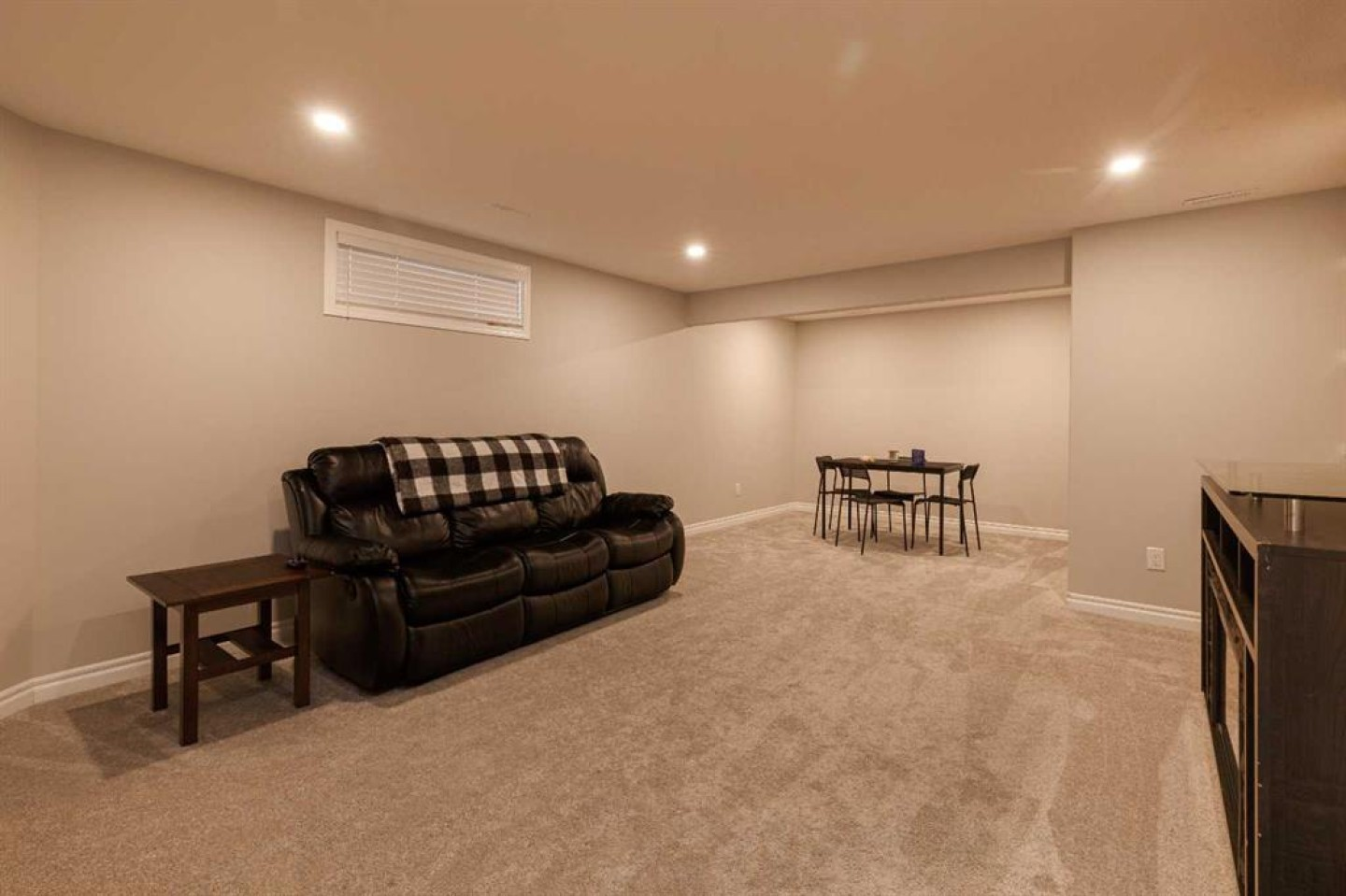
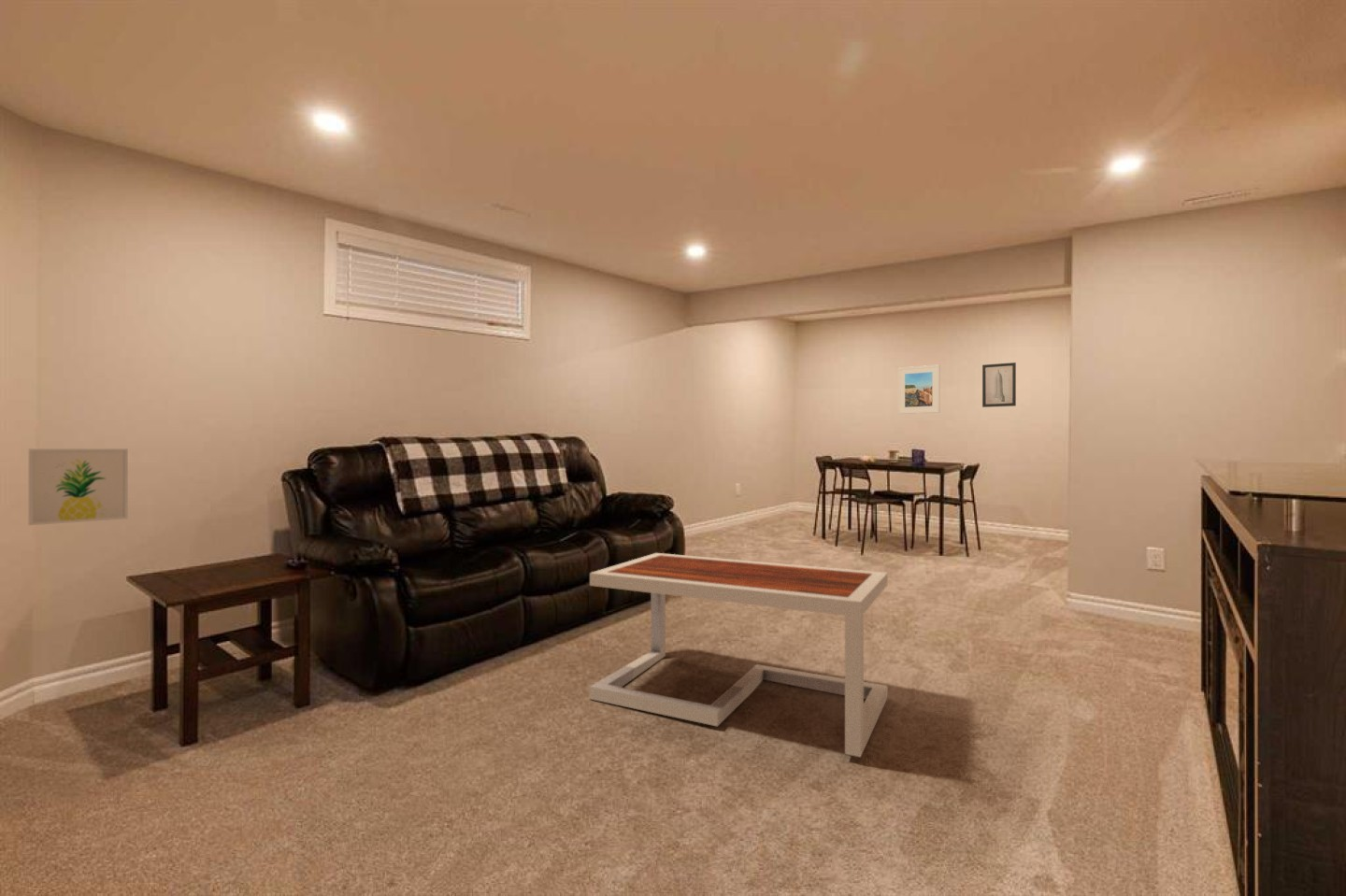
+ wall art [28,448,129,526]
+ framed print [897,363,940,415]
+ coffee table [589,552,889,758]
+ wall art [981,362,1017,408]
